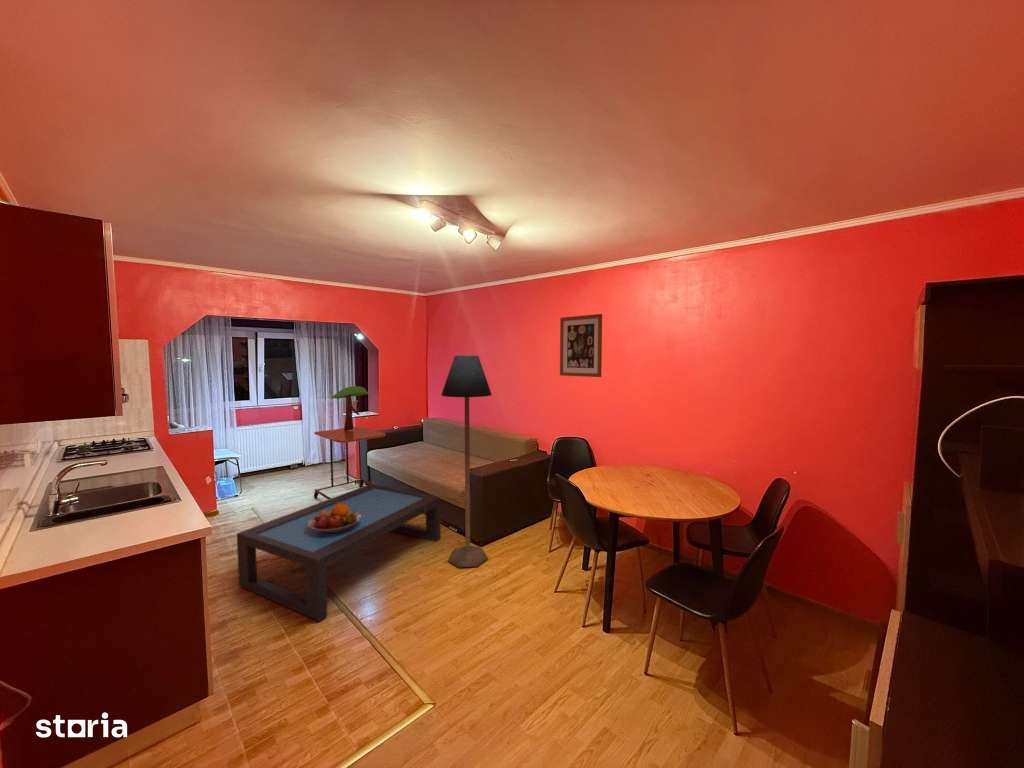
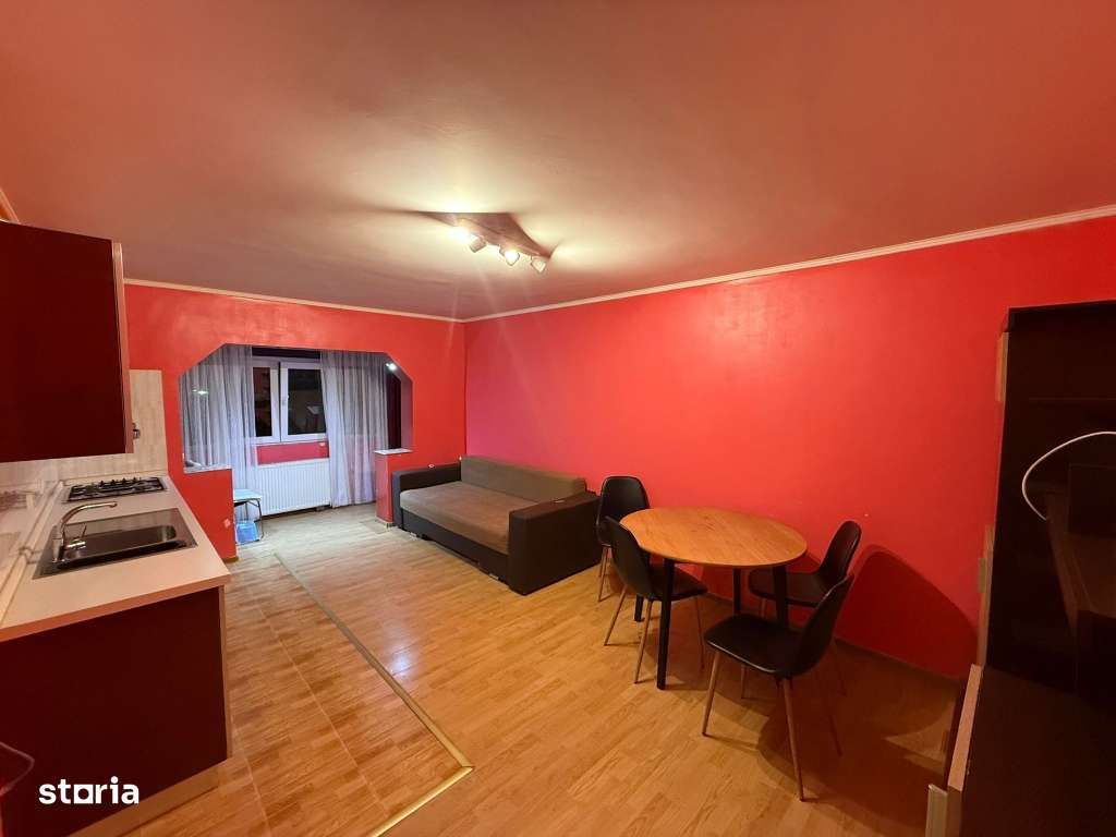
- fruit bowl [308,501,362,533]
- coffee table [236,483,441,622]
- side table [313,425,386,500]
- wall art [559,313,603,378]
- table lamp [331,385,369,431]
- floor lamp [441,354,493,569]
